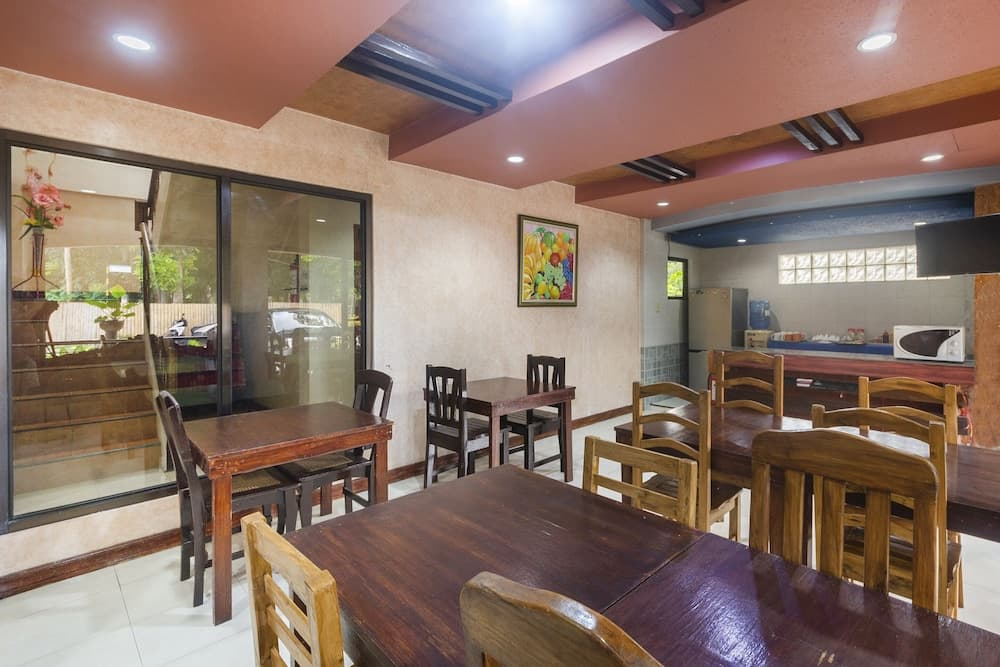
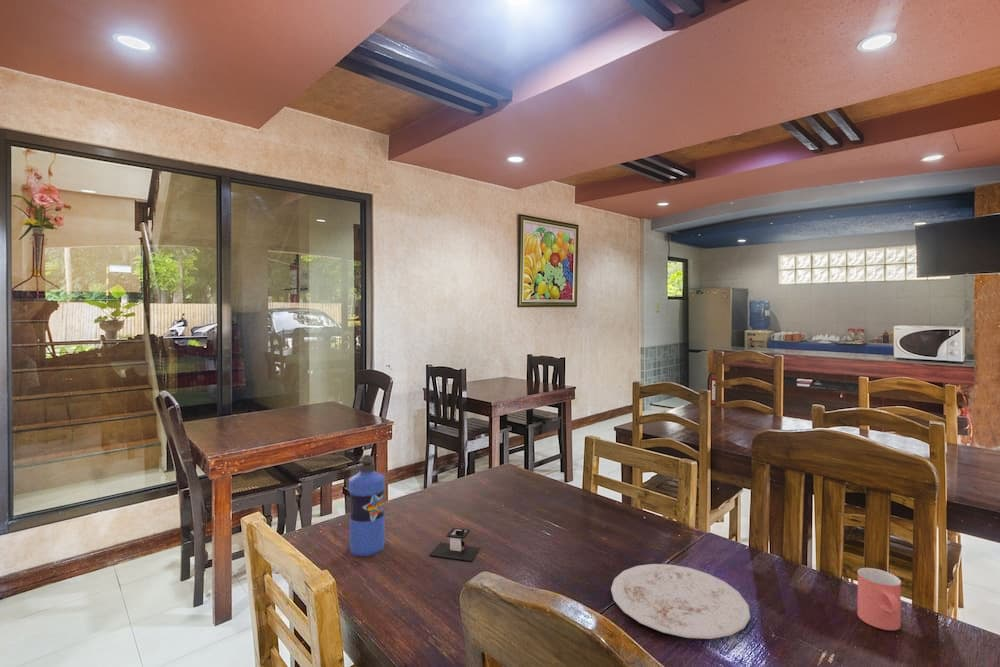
+ water bottle [348,454,386,557]
+ architectural model [429,527,482,562]
+ plate [610,563,751,640]
+ cup [856,567,902,631]
